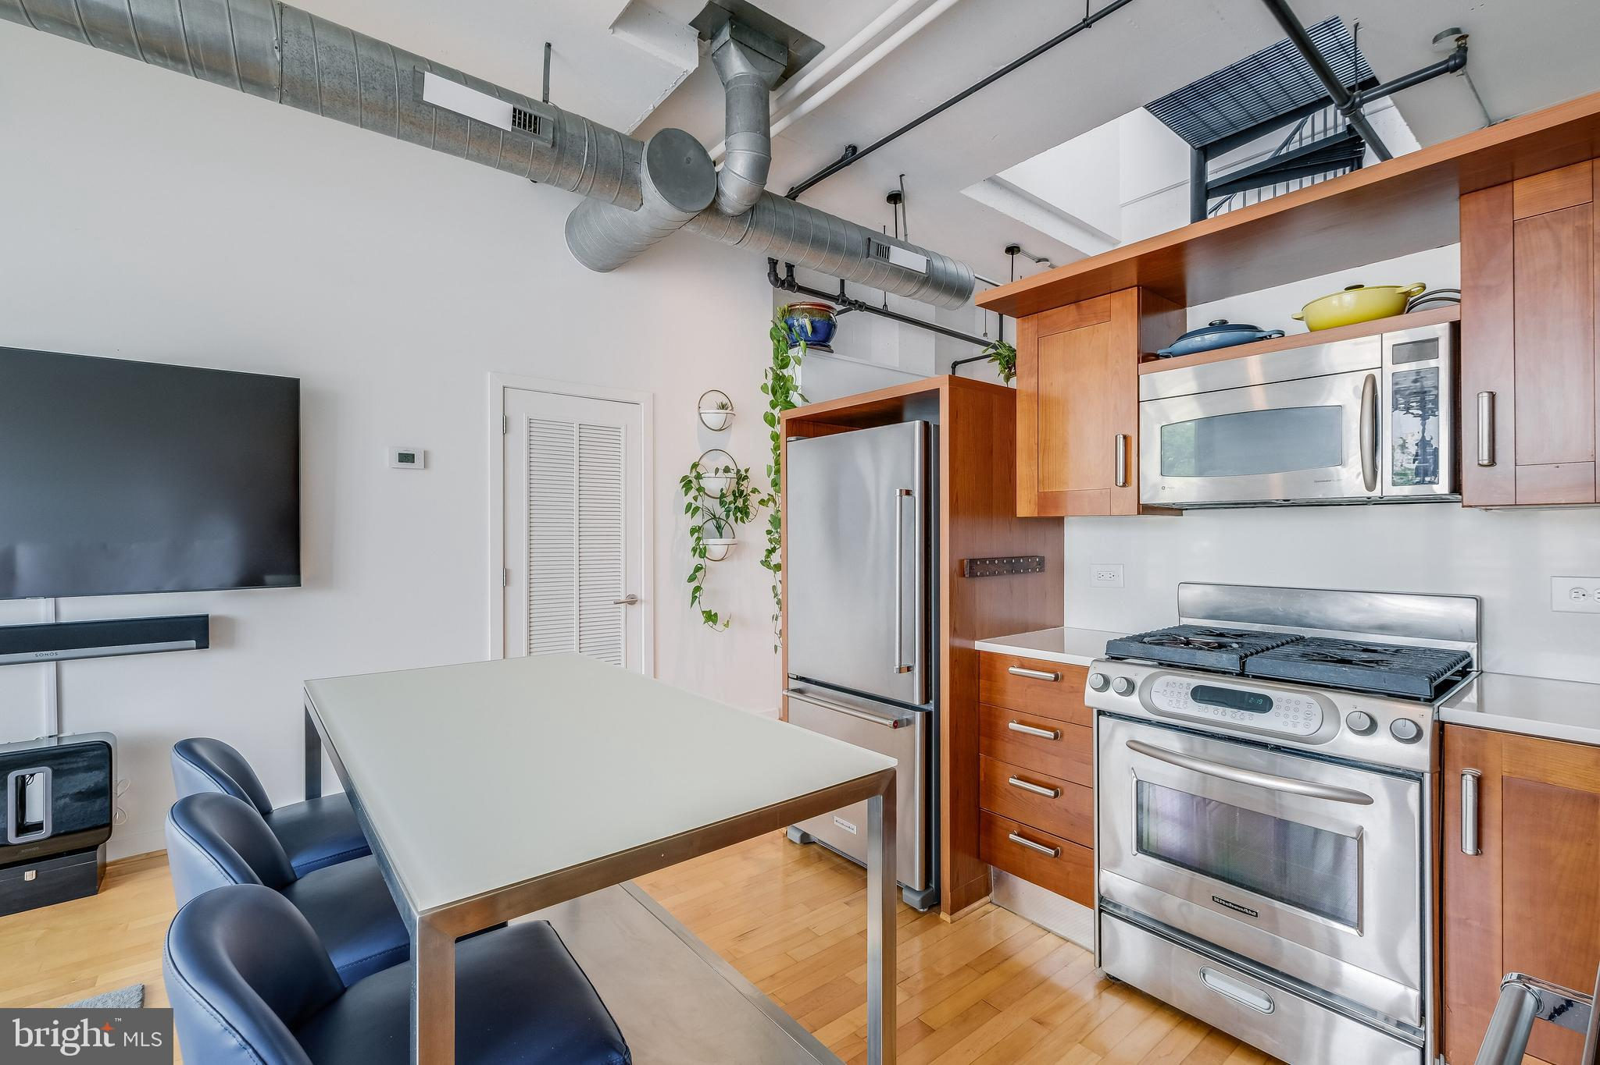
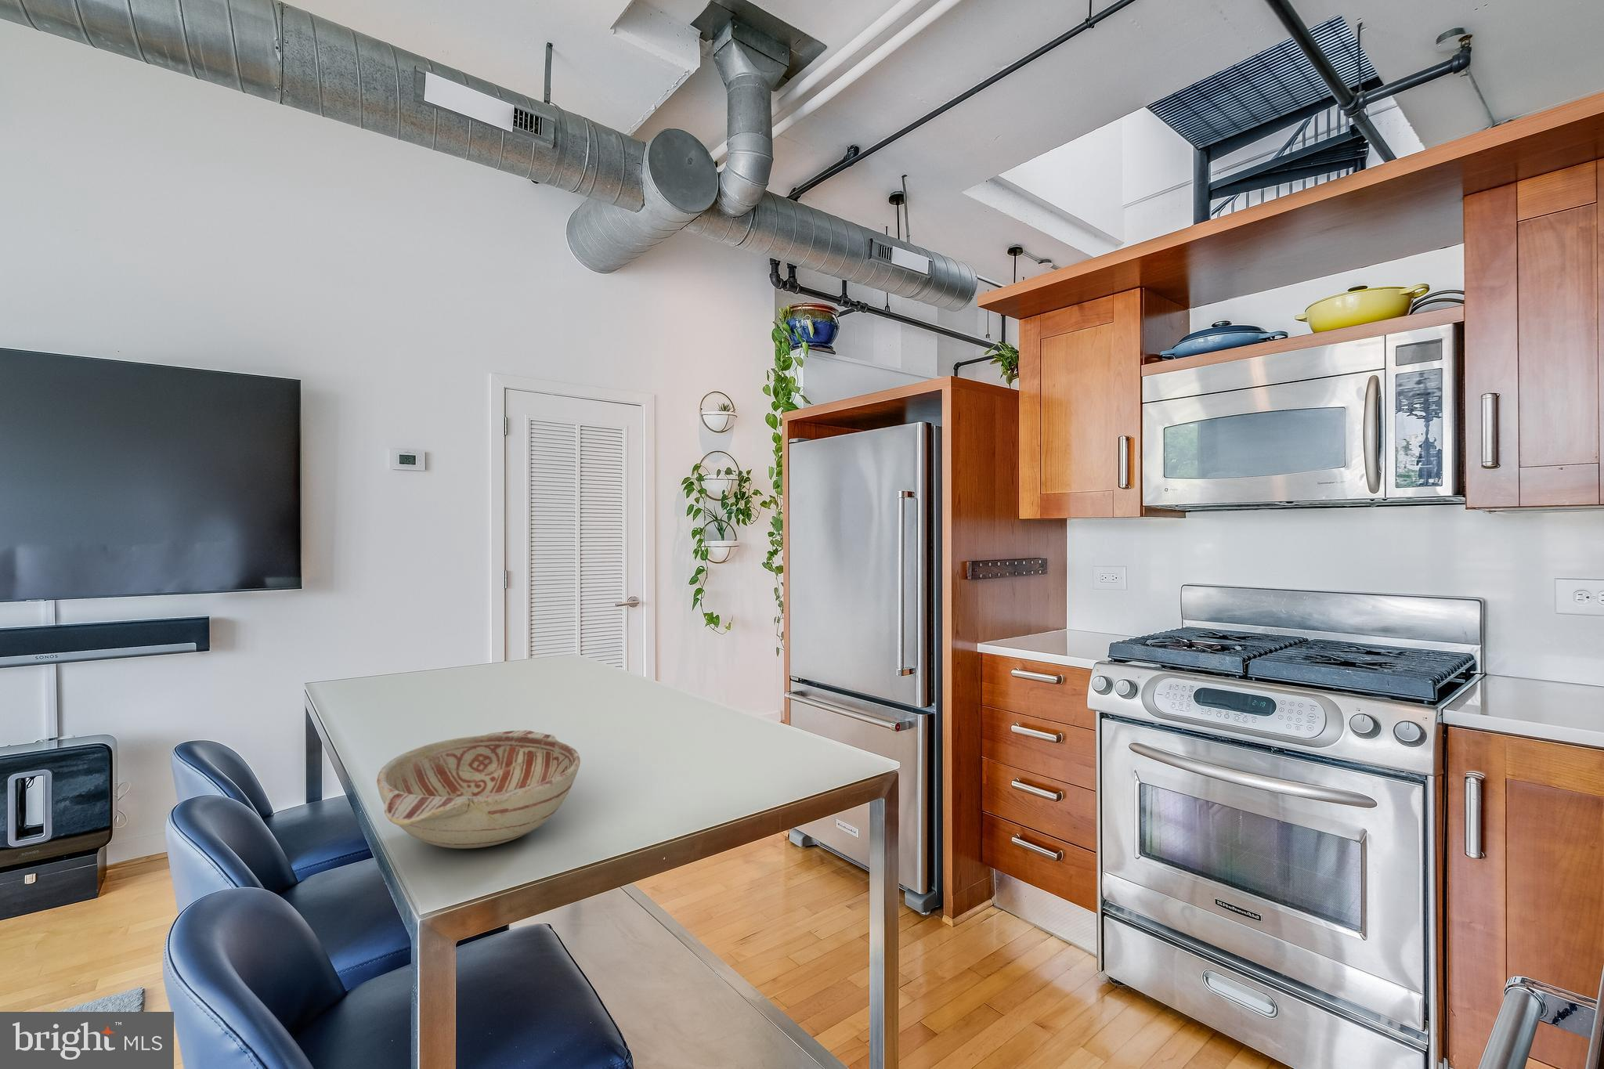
+ decorative bowl [376,729,581,849]
